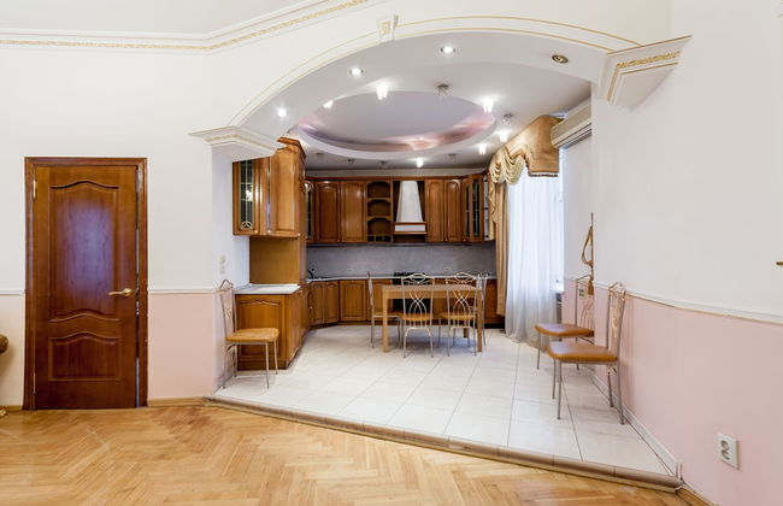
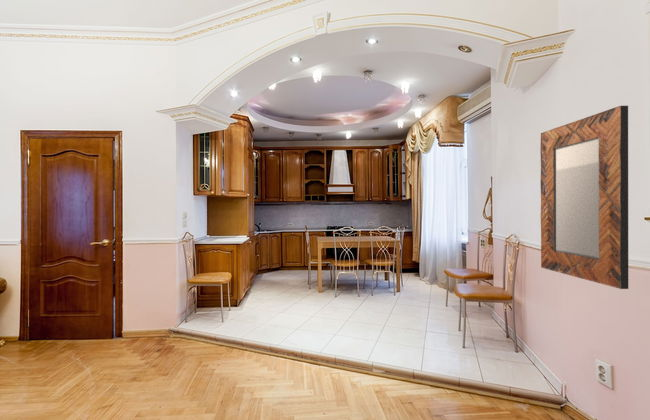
+ home mirror [539,105,629,290]
